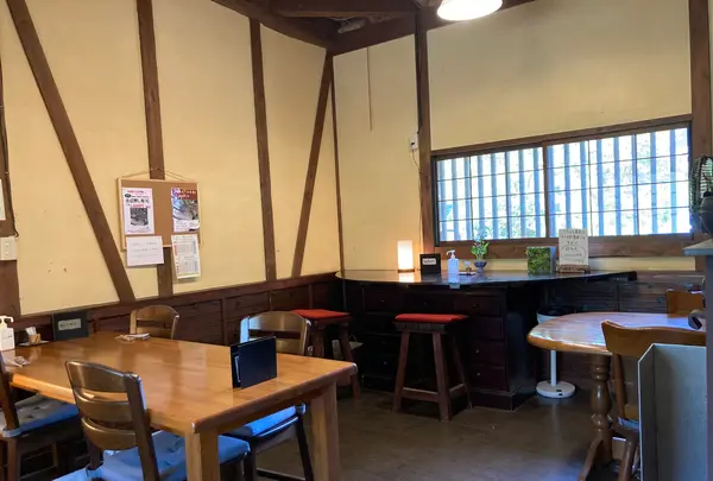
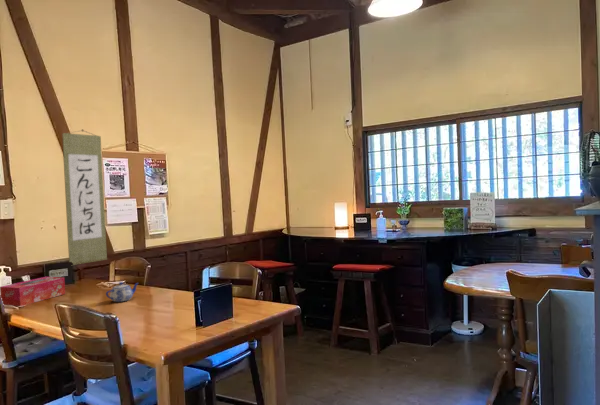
+ tissue box [0,276,66,307]
+ wall scroll [61,129,109,266]
+ teapot [105,281,139,303]
